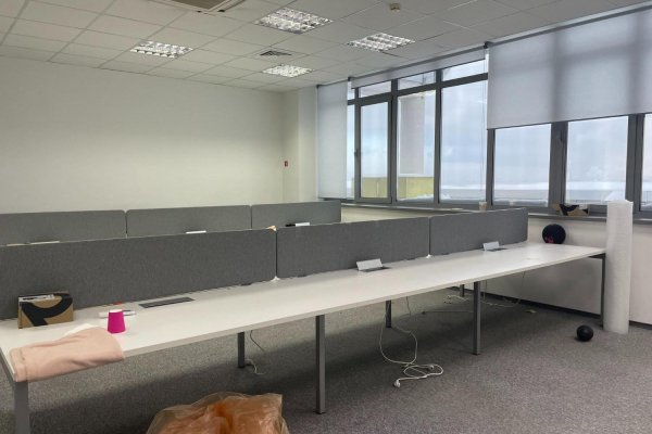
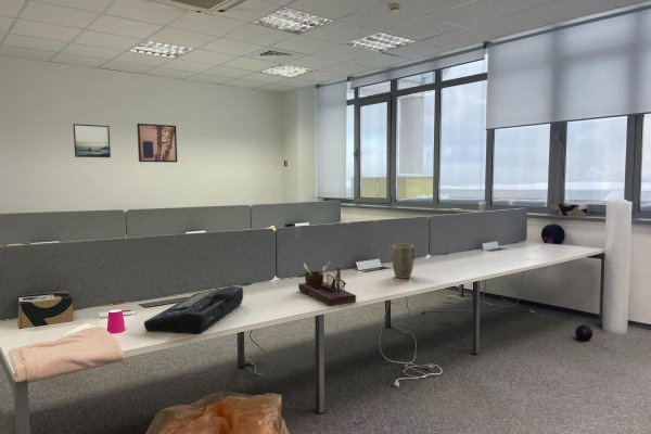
+ wall art [136,123,178,164]
+ desk organizer [297,259,357,307]
+ home computer [143,285,244,335]
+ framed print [72,123,112,158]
+ plant pot [391,243,416,279]
